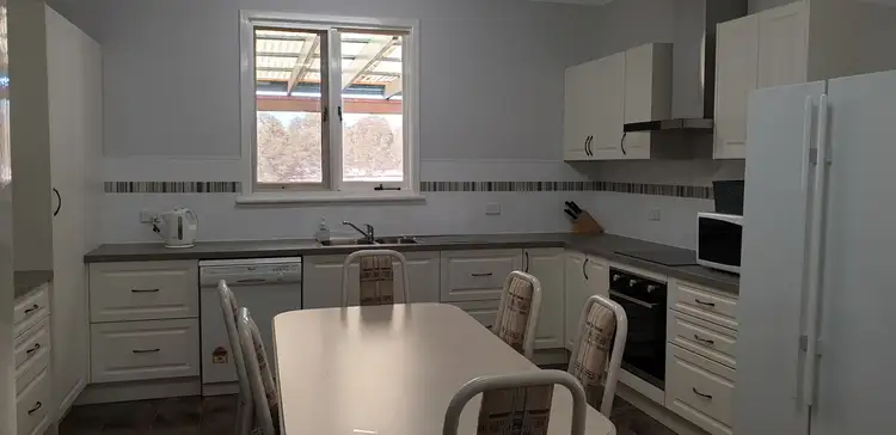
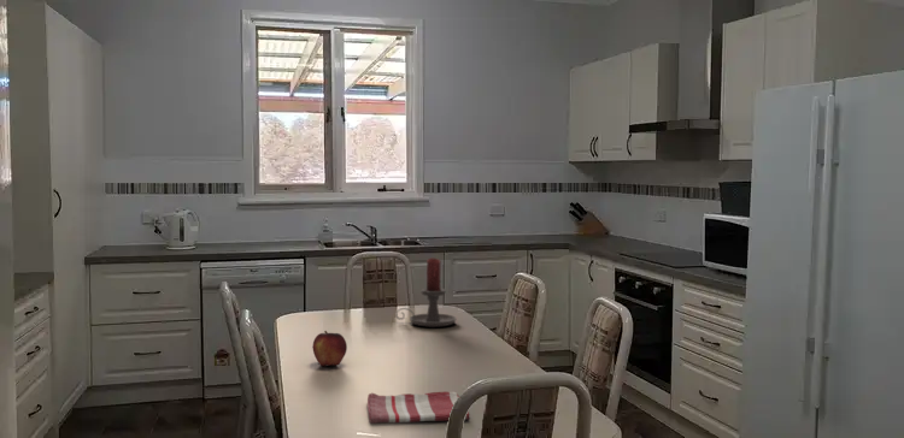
+ candle holder [394,258,458,328]
+ dish towel [366,391,471,425]
+ fruit [312,330,348,367]
